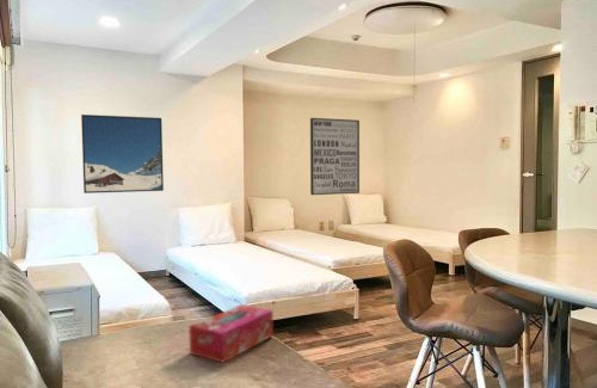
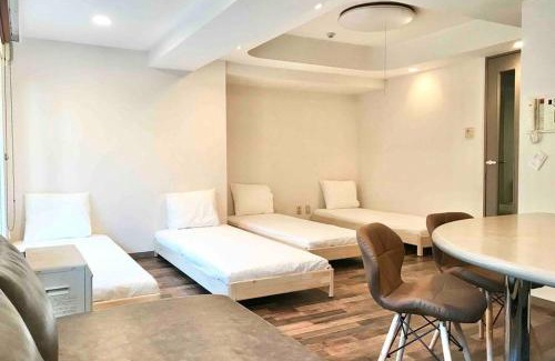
- wall art [309,117,361,196]
- tissue box [189,303,275,364]
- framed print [80,113,165,195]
